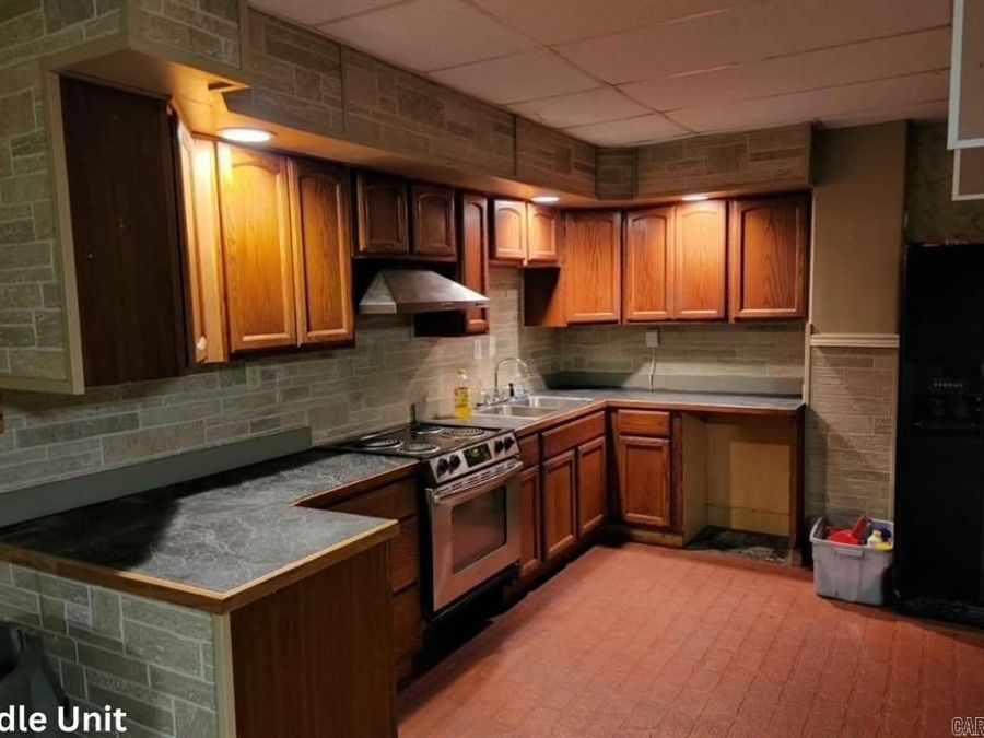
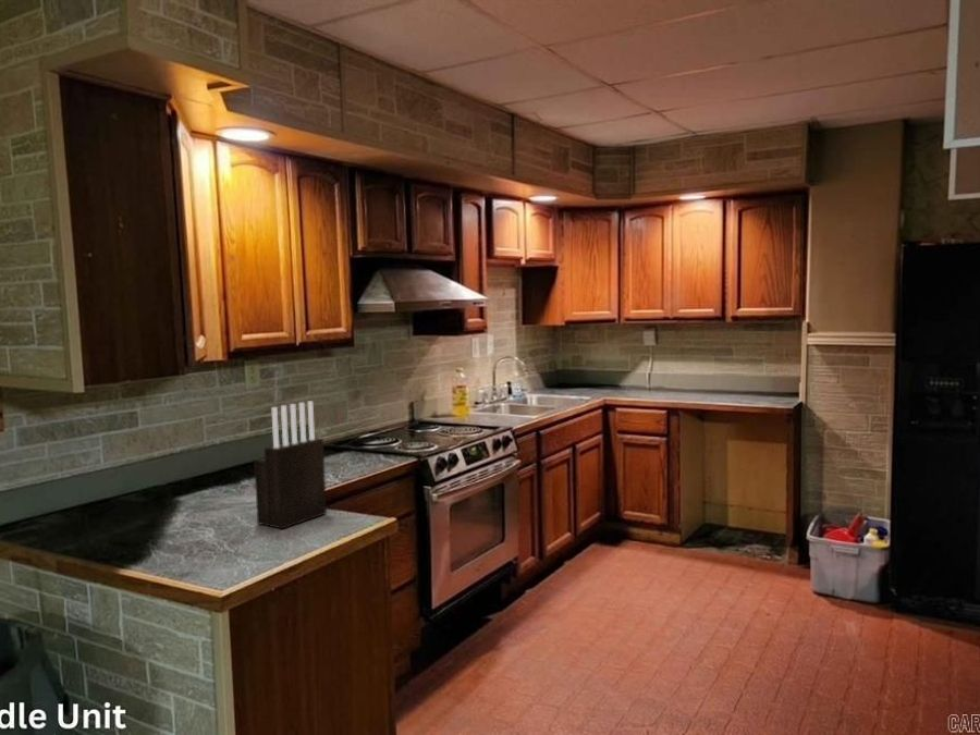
+ knife block [253,400,328,530]
